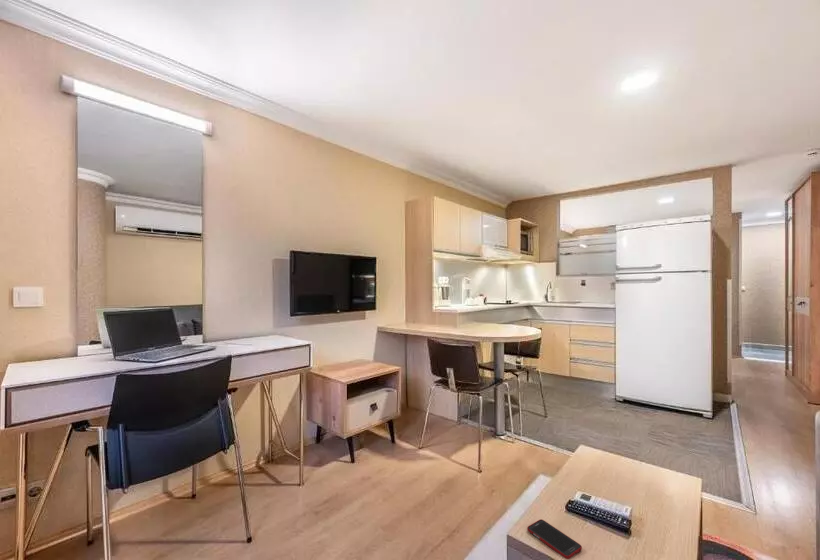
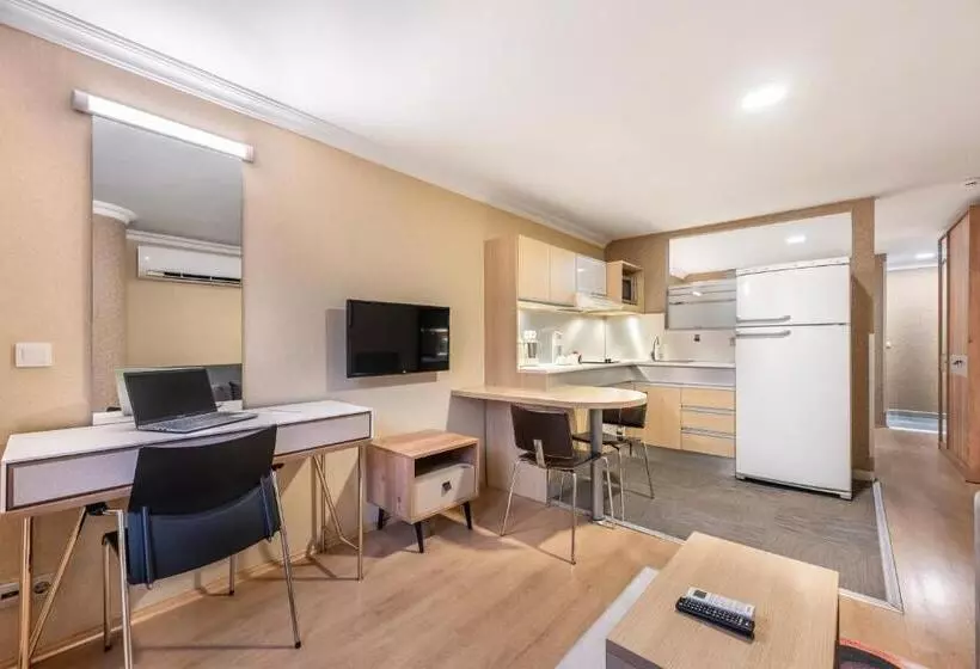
- cell phone [526,518,583,560]
